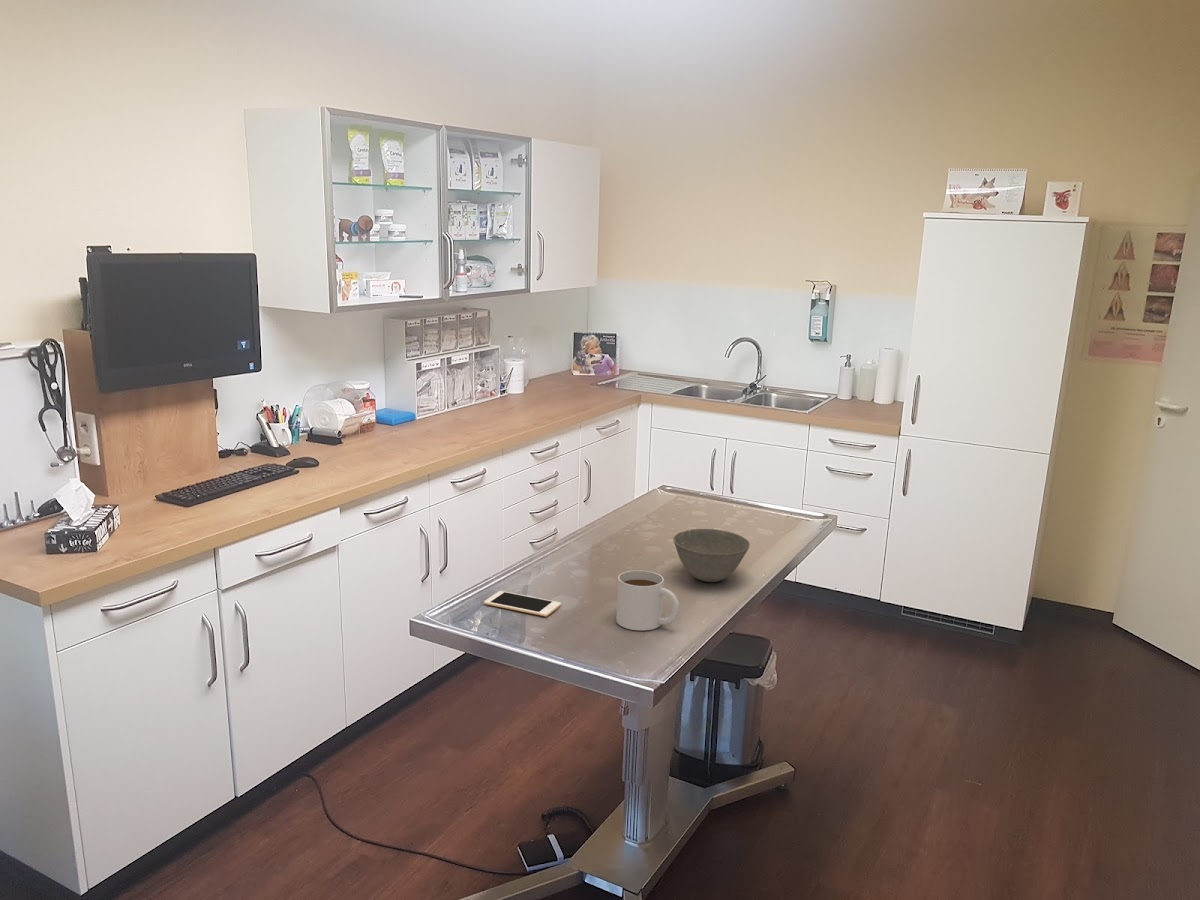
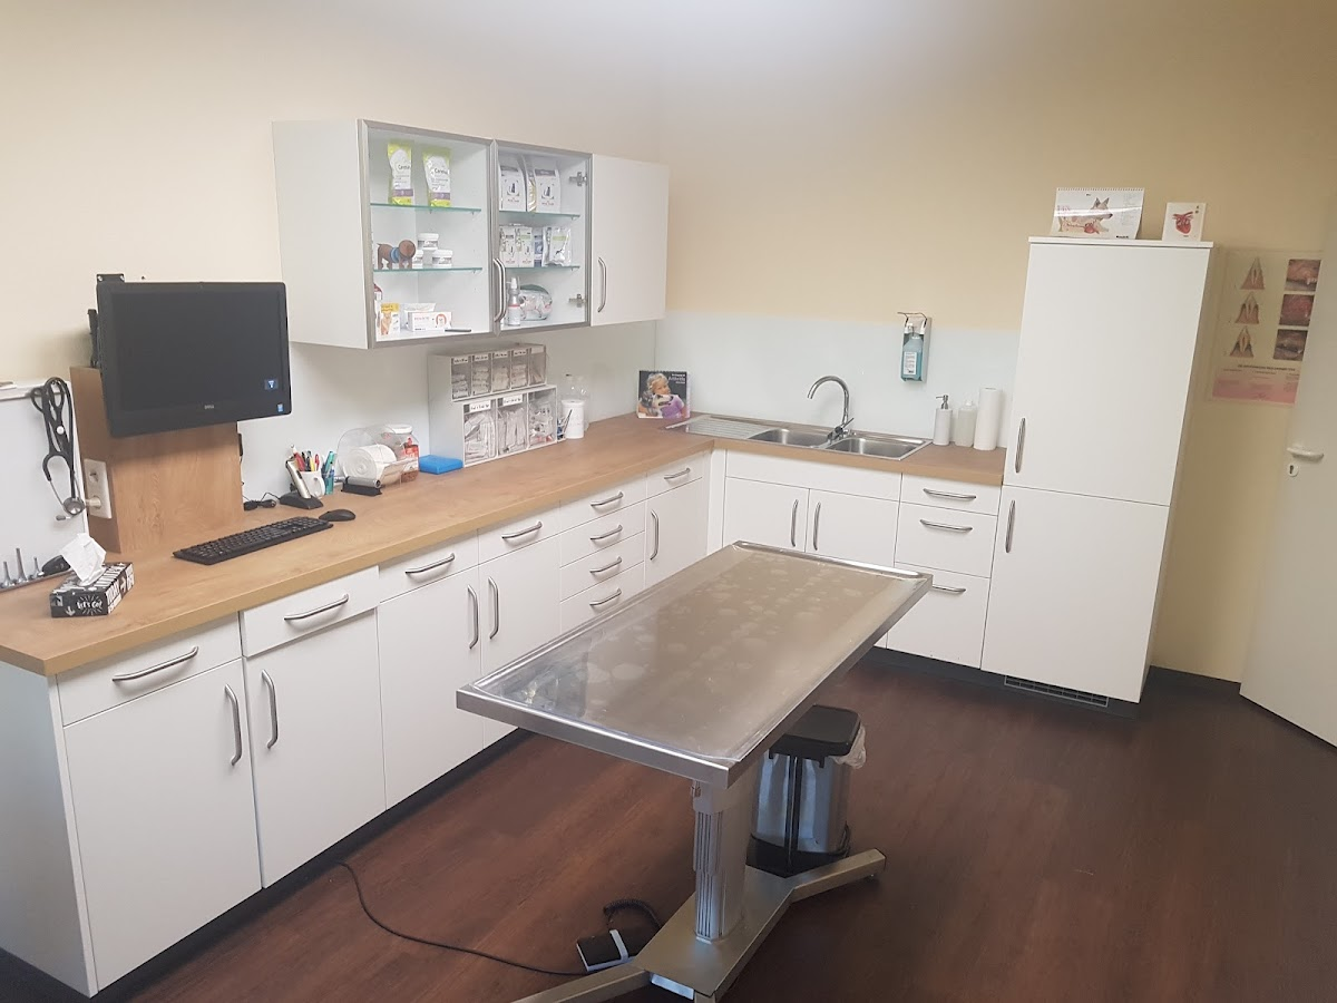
- bowl [672,528,751,583]
- mug [615,569,680,631]
- cell phone [483,590,562,617]
